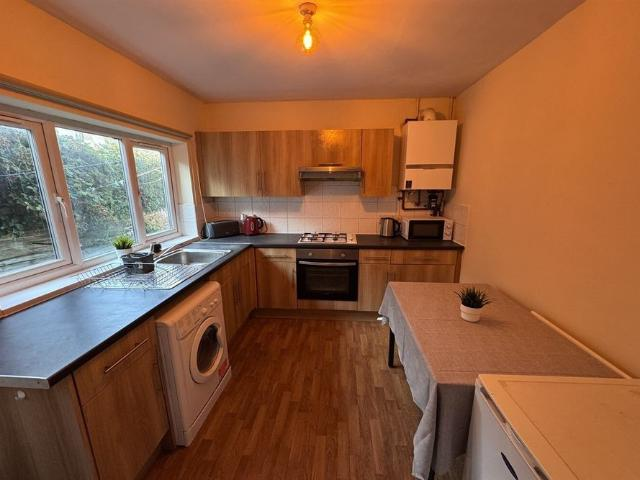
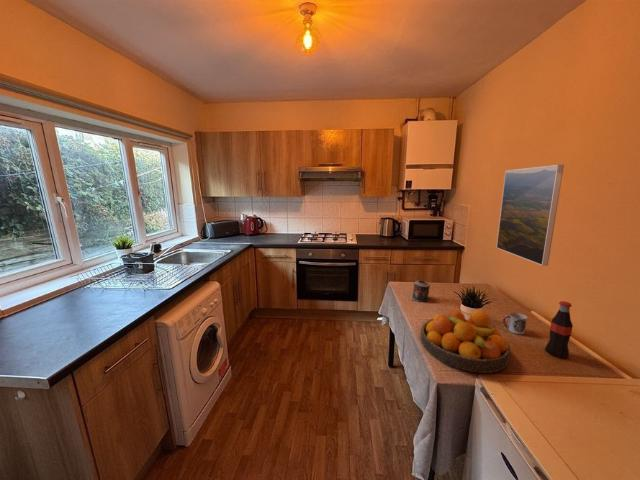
+ candle [411,279,431,303]
+ bottle [544,300,574,359]
+ fruit bowl [419,308,511,374]
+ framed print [495,164,565,267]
+ cup [501,311,528,335]
